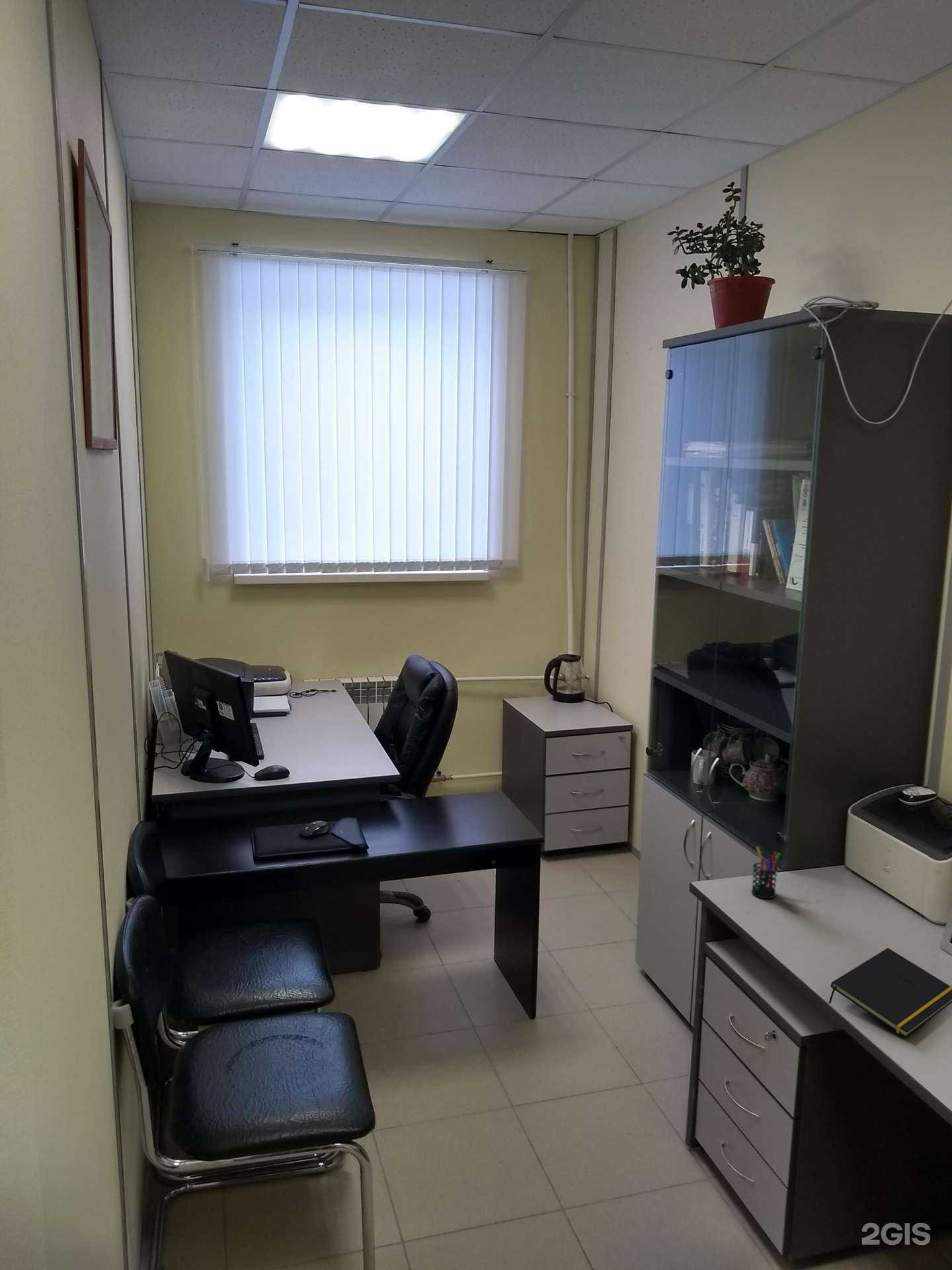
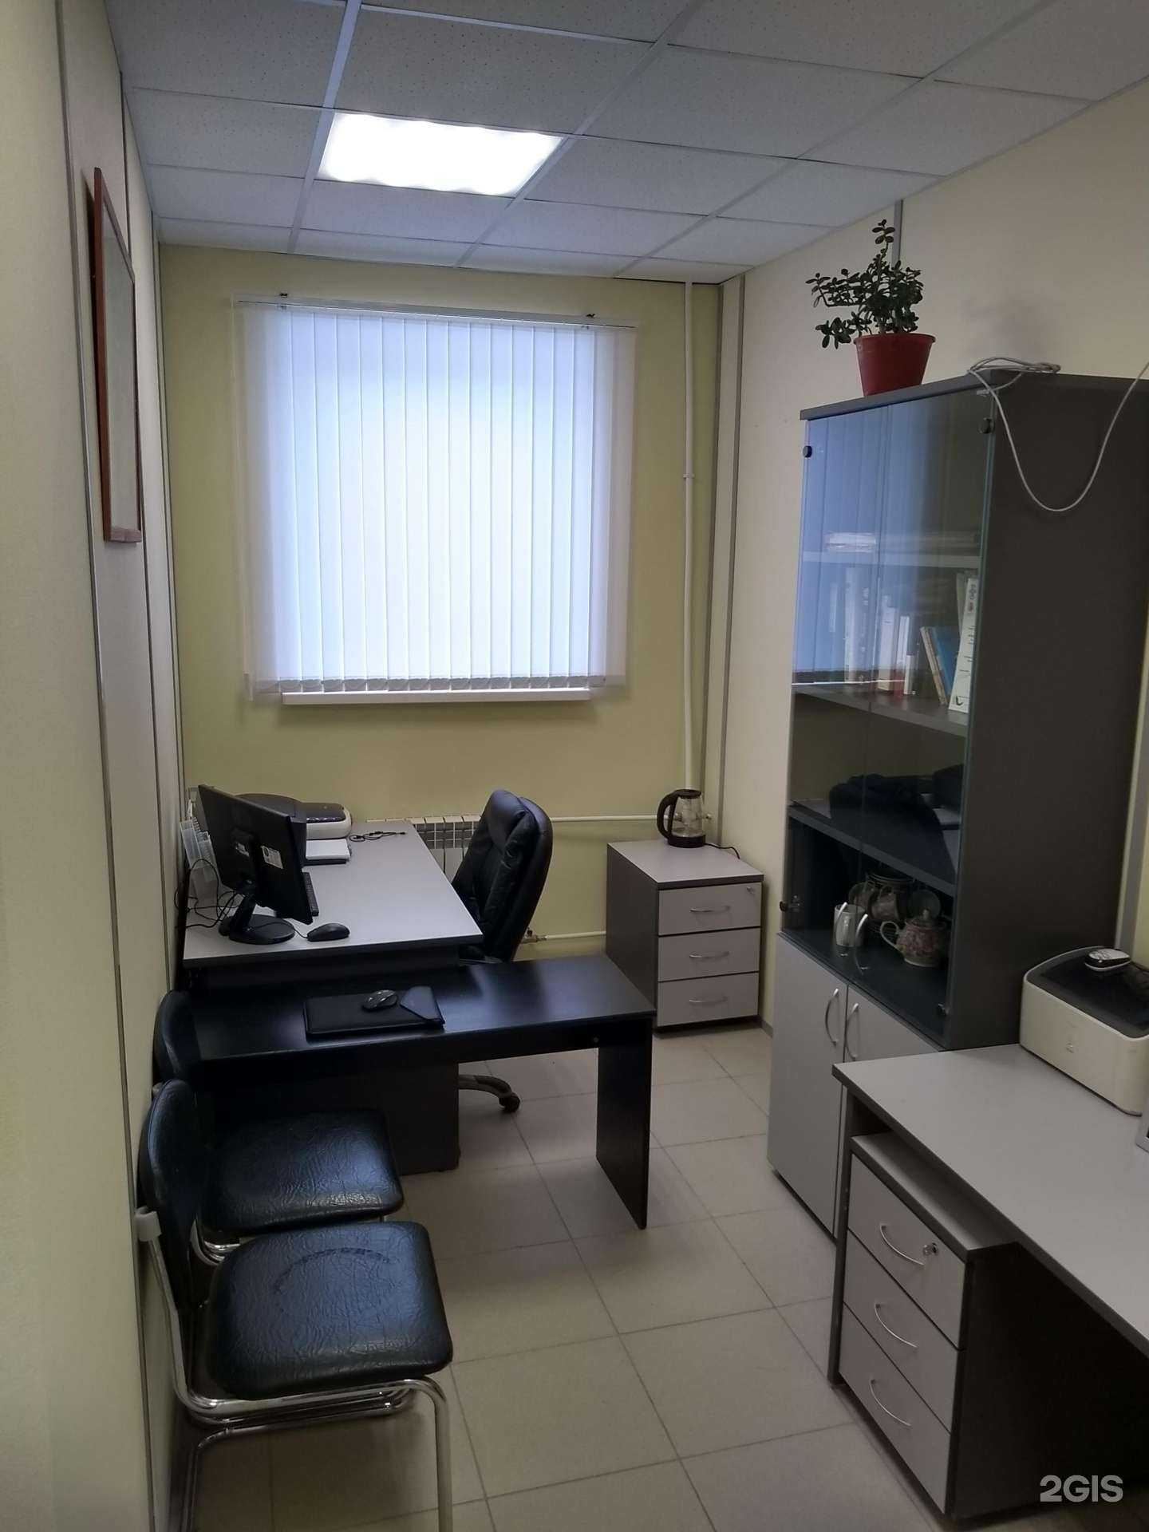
- notepad [828,947,952,1038]
- pen holder [750,846,782,899]
